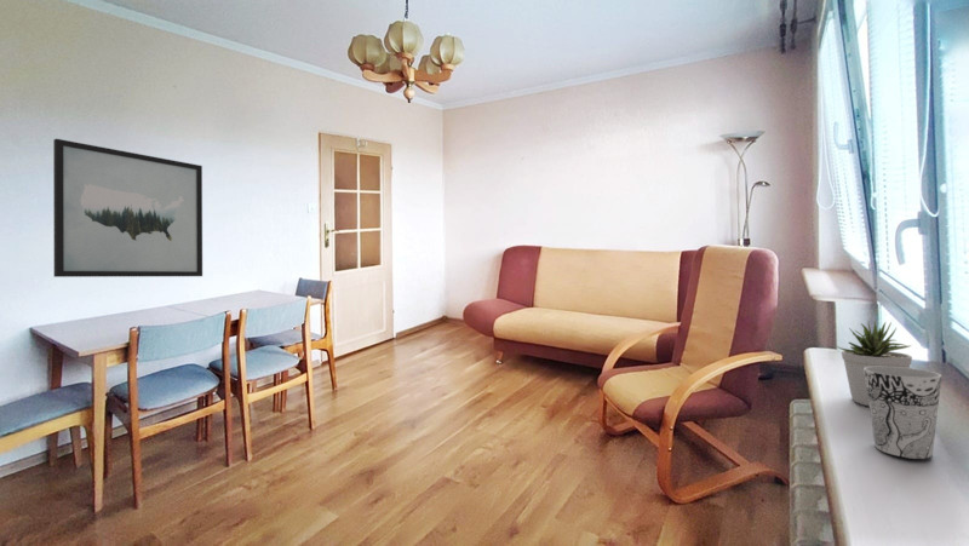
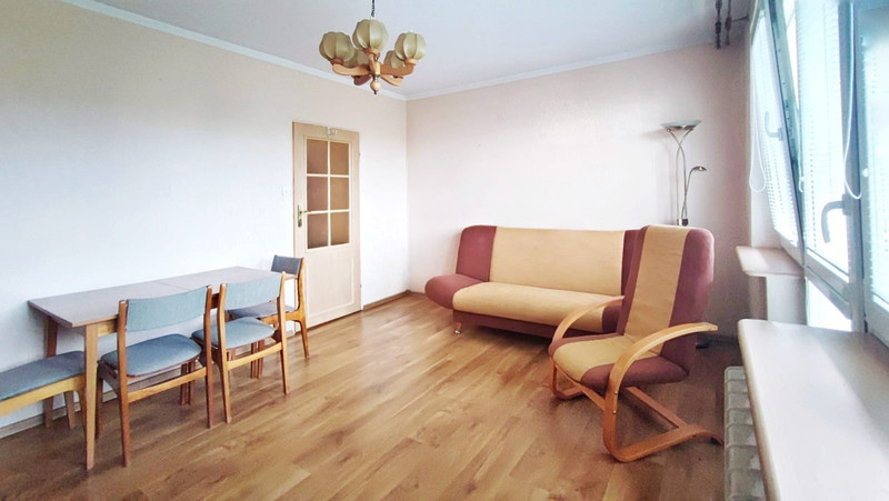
- cup [864,366,942,460]
- potted plant [836,320,913,407]
- wall art [52,138,203,278]
